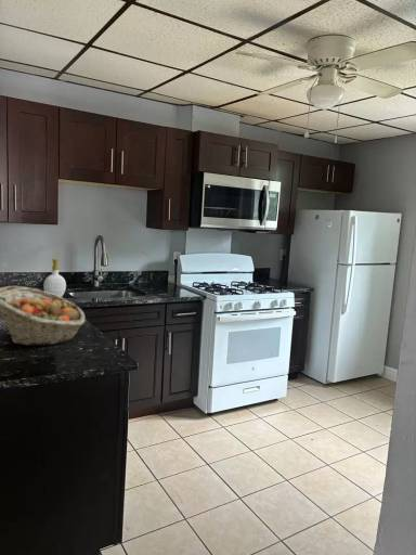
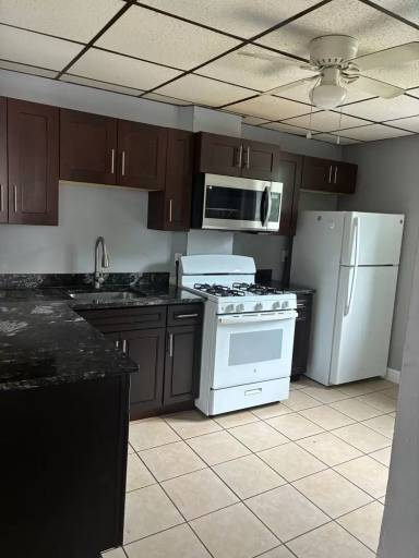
- soap bottle [42,258,67,297]
- fruit basket [0,285,87,347]
